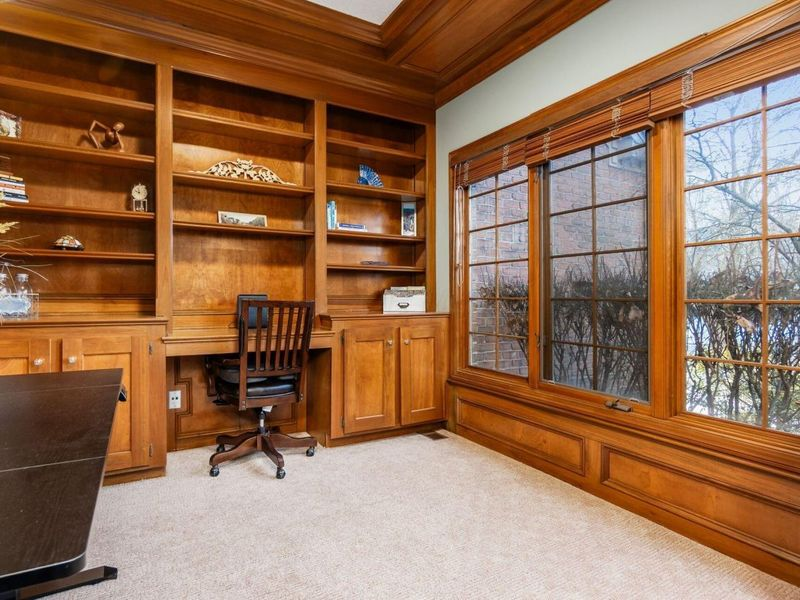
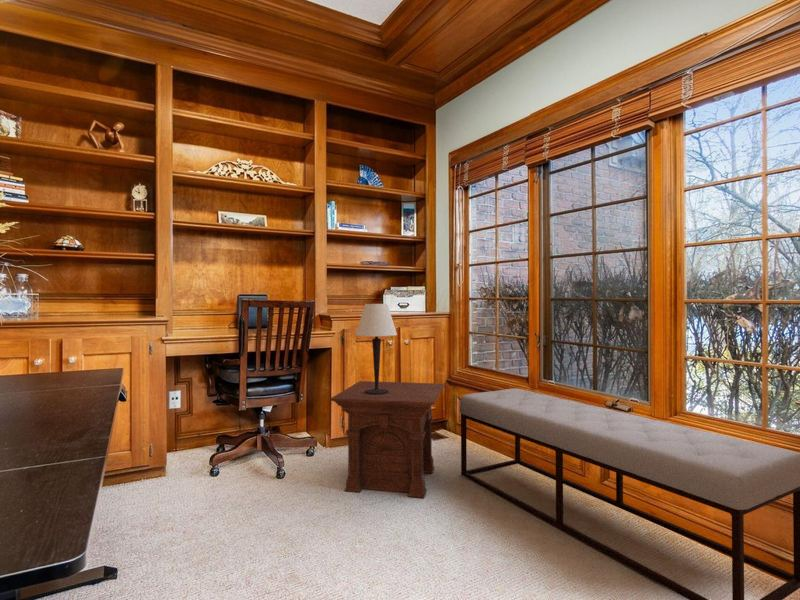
+ side table [330,380,446,499]
+ table lamp [355,303,398,395]
+ bench [458,387,800,600]
